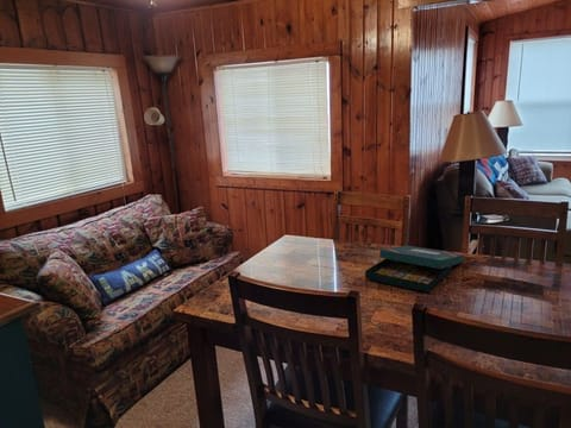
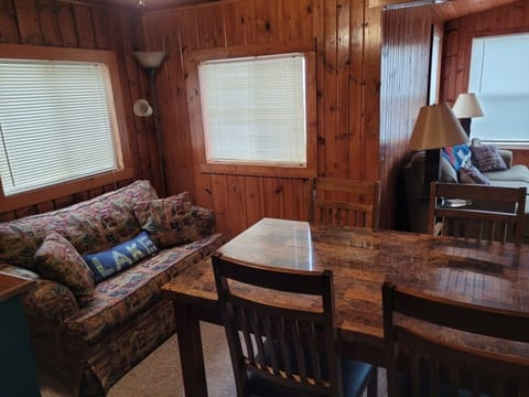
- board game [364,245,465,294]
